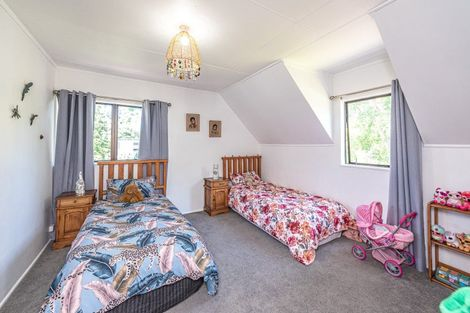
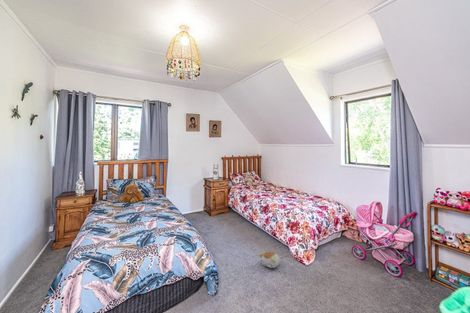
+ plush toy [258,250,281,269]
